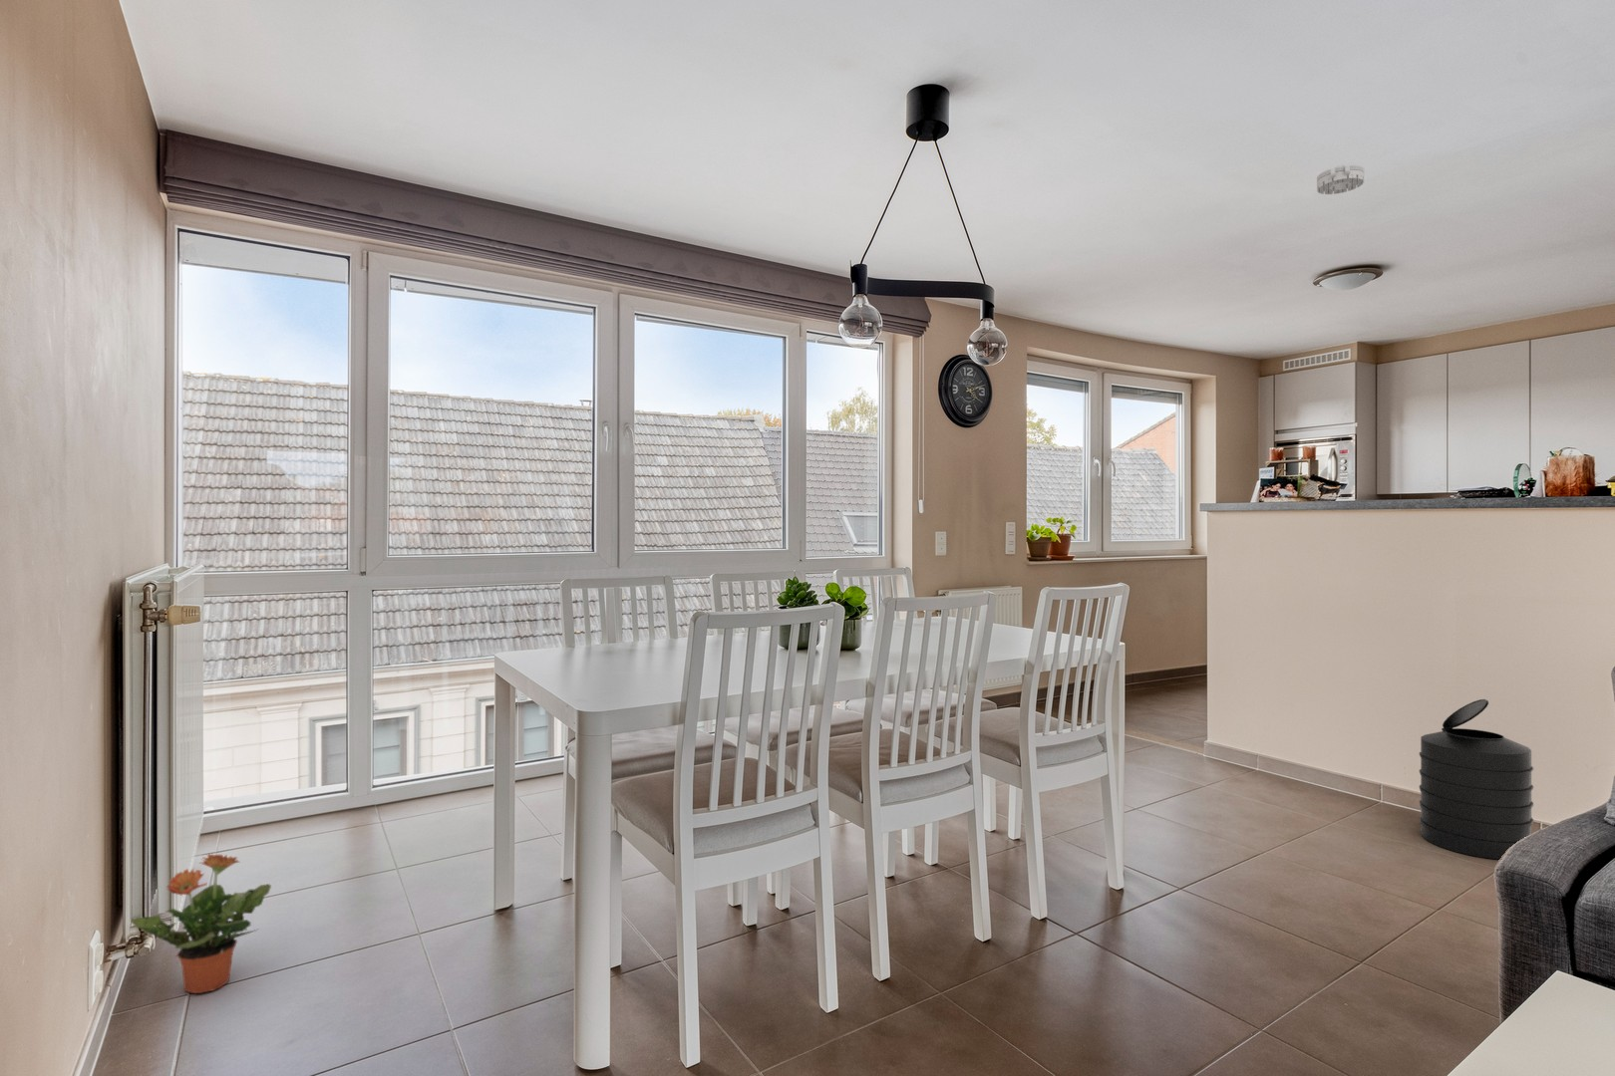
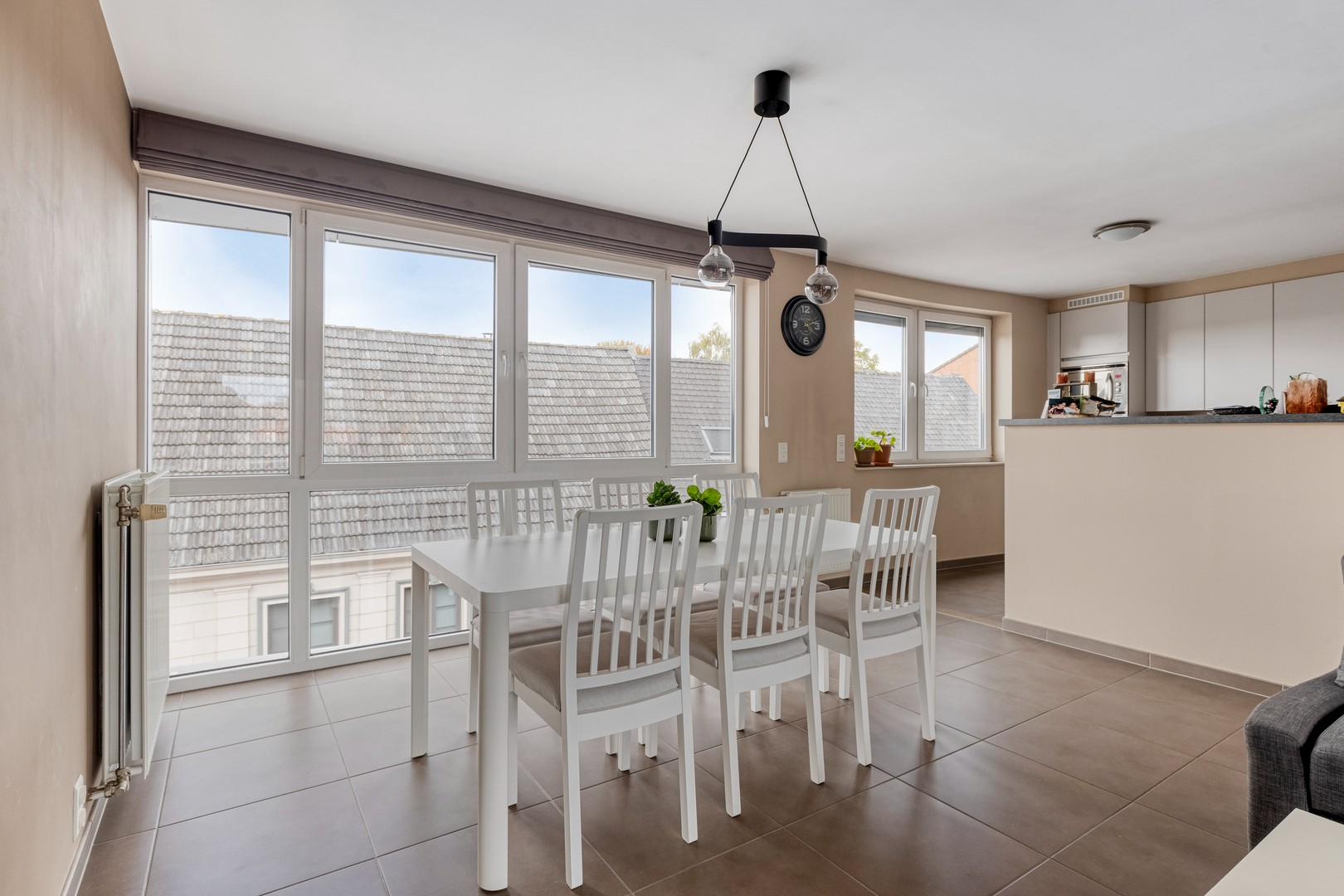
- trash can [1419,699,1534,860]
- potted plant [130,851,272,994]
- smoke detector [1316,163,1365,196]
